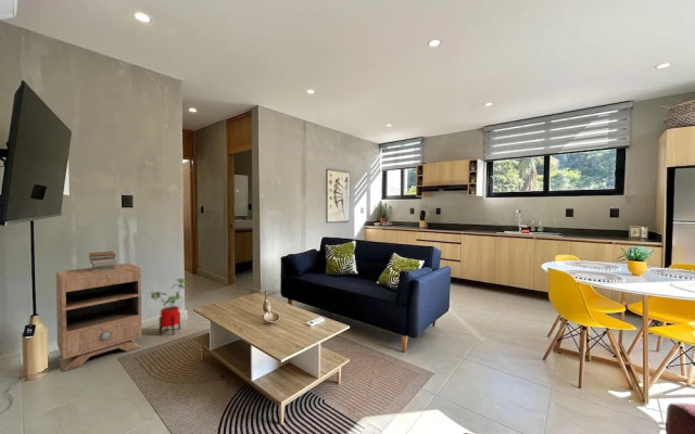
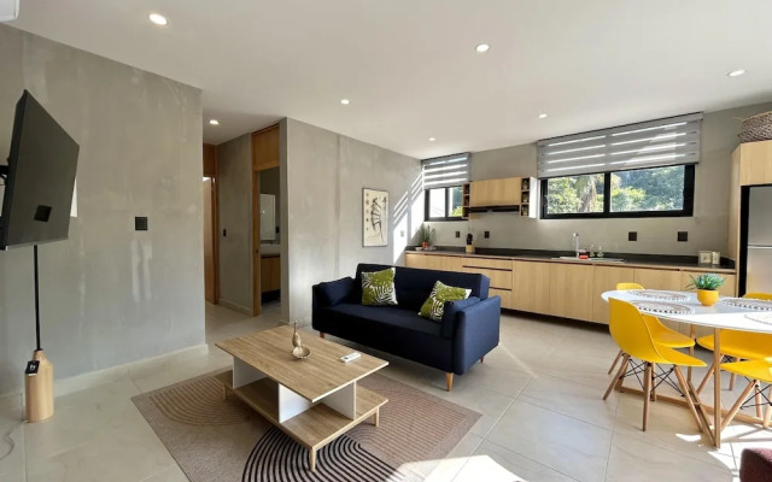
- book stack [88,251,118,272]
- nightstand [55,263,142,372]
- house plant [149,277,190,336]
